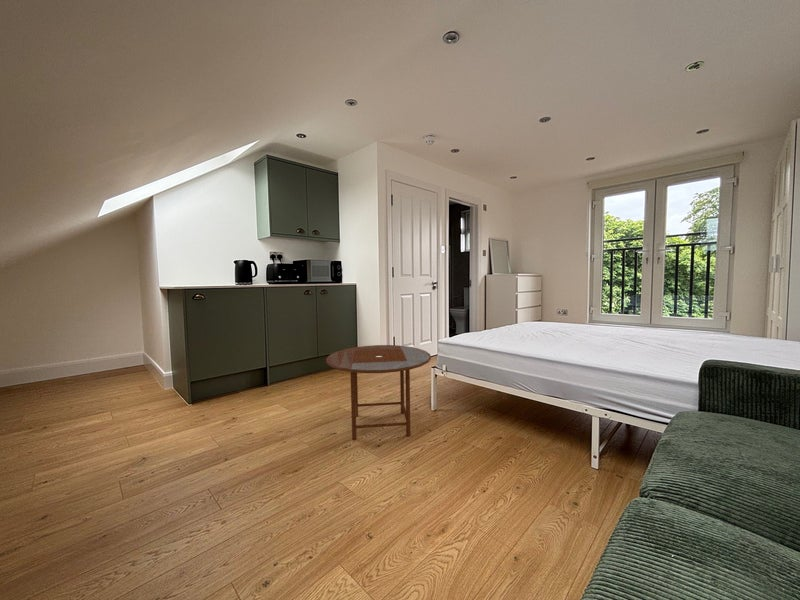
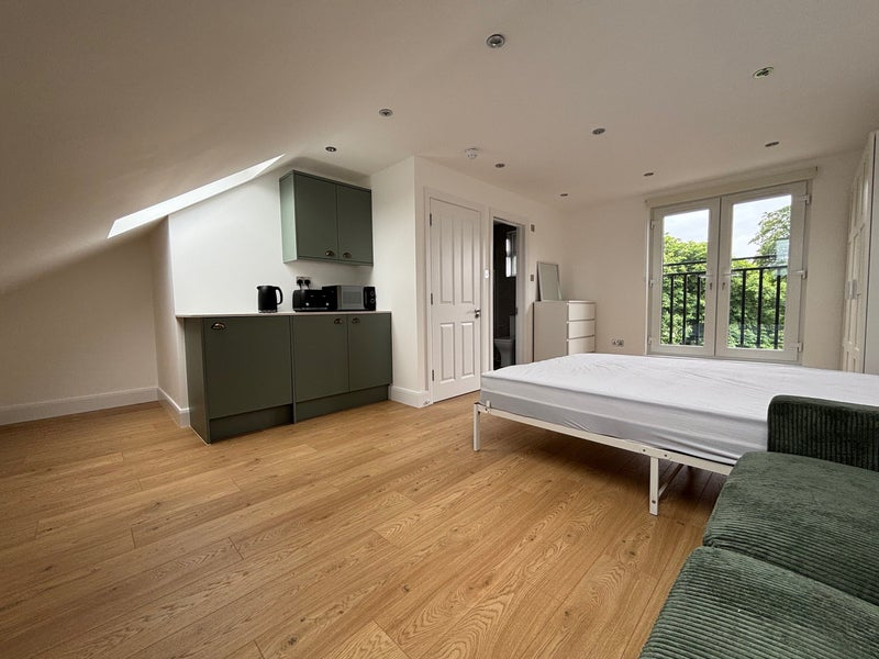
- side table [325,344,432,441]
